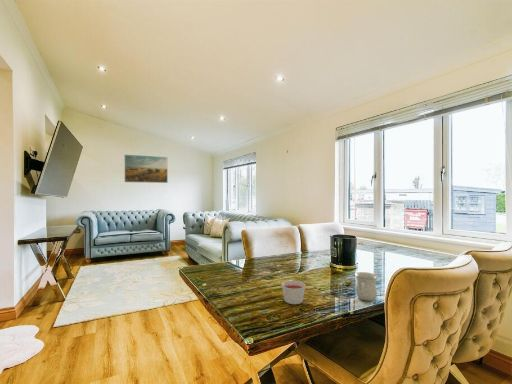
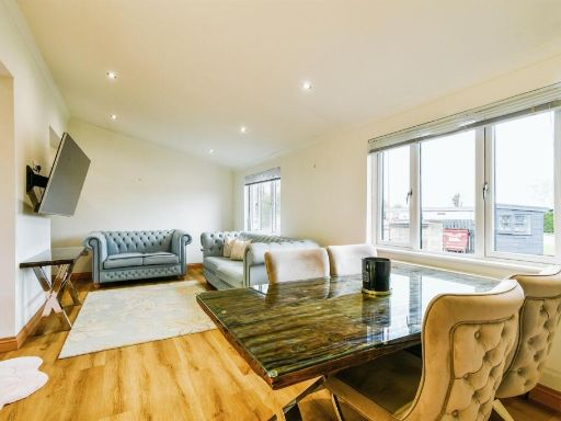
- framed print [124,154,169,184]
- candle [281,280,306,305]
- mug [354,271,379,302]
